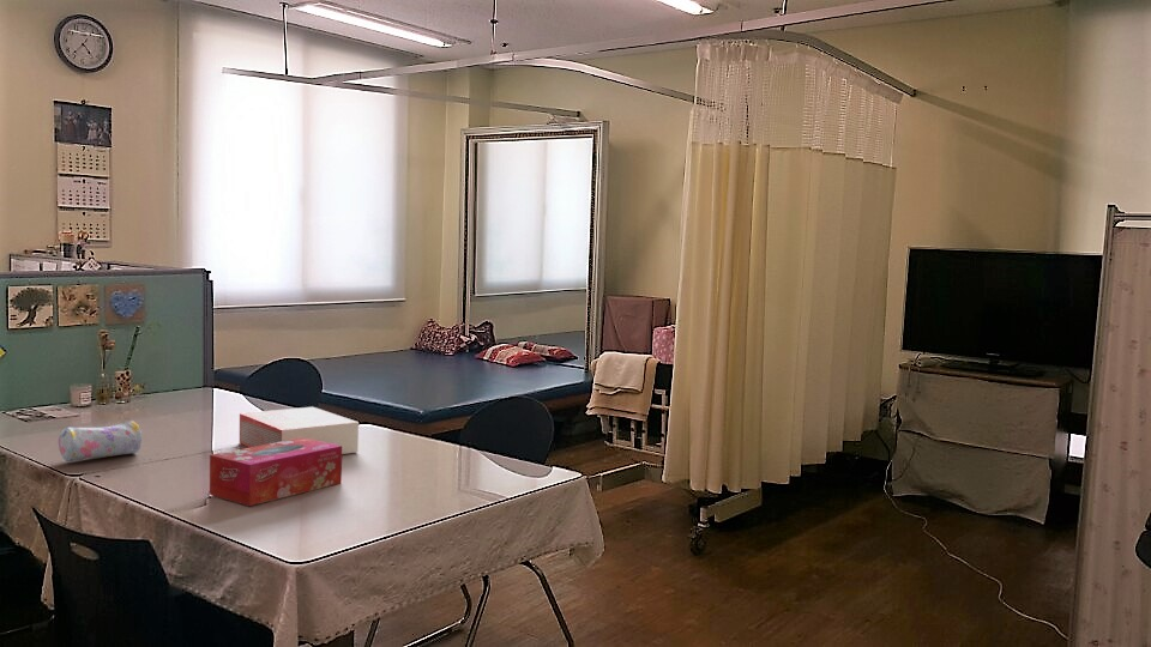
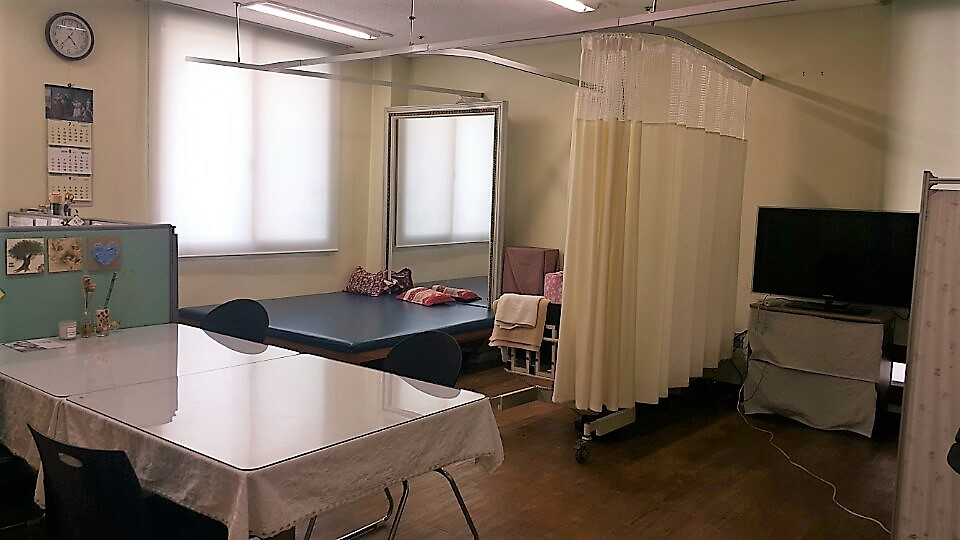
- pencil case [58,419,143,462]
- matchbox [239,406,360,455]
- tissue box [209,437,343,507]
